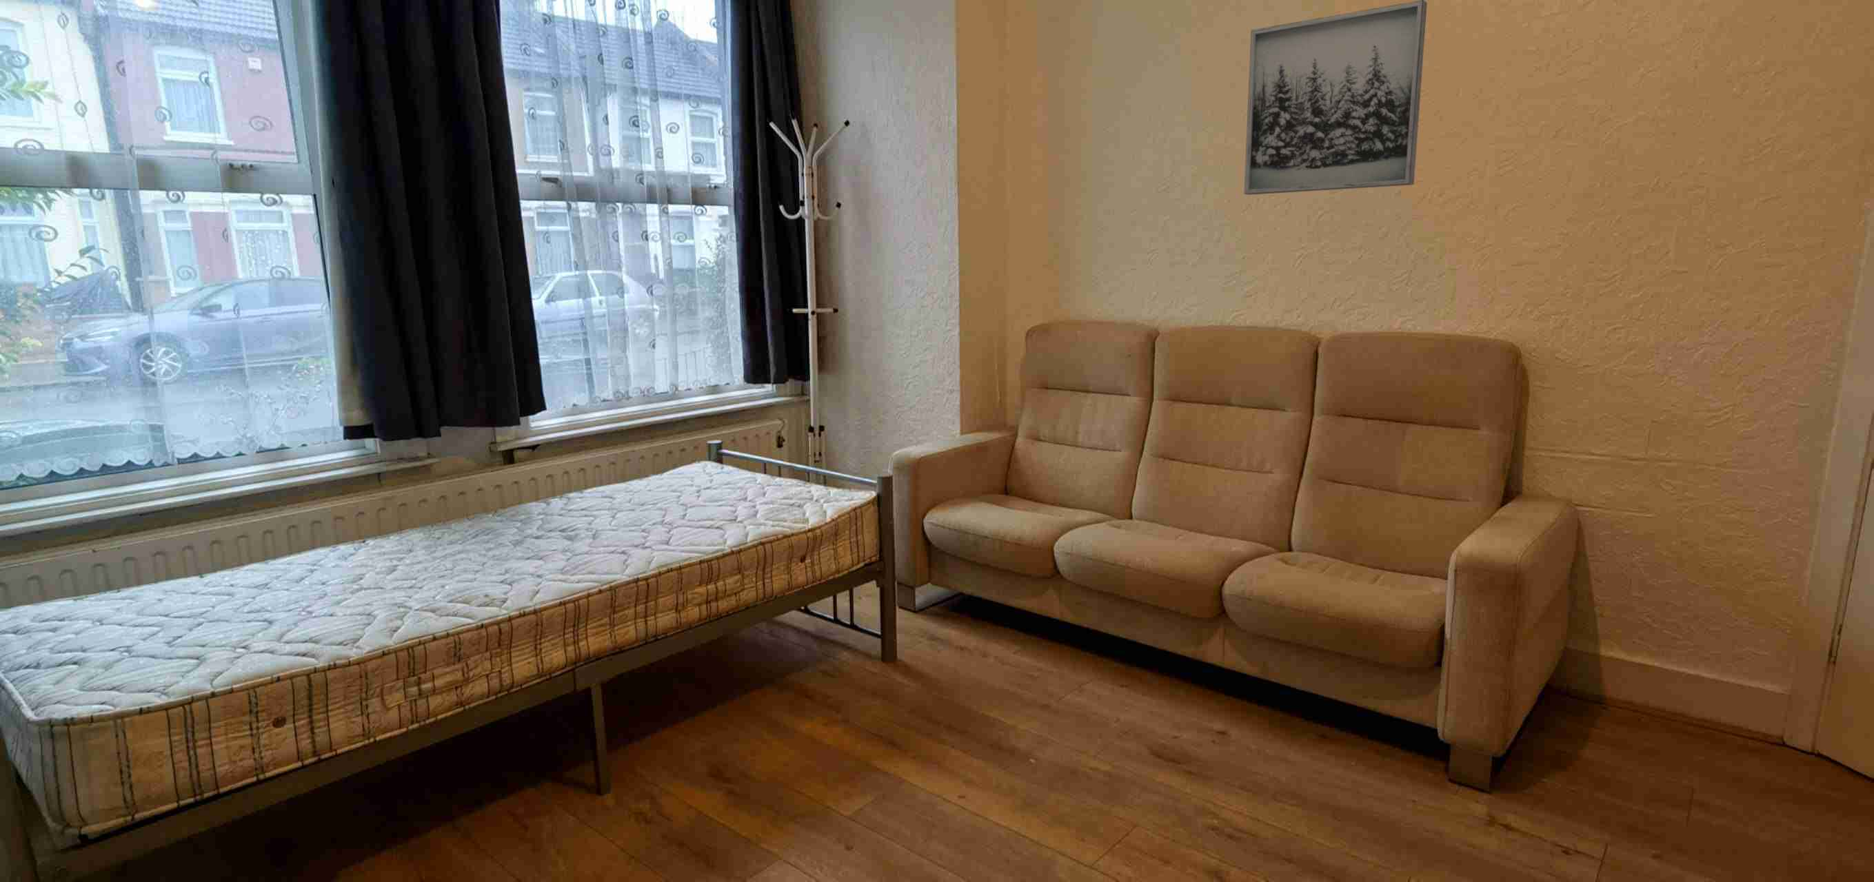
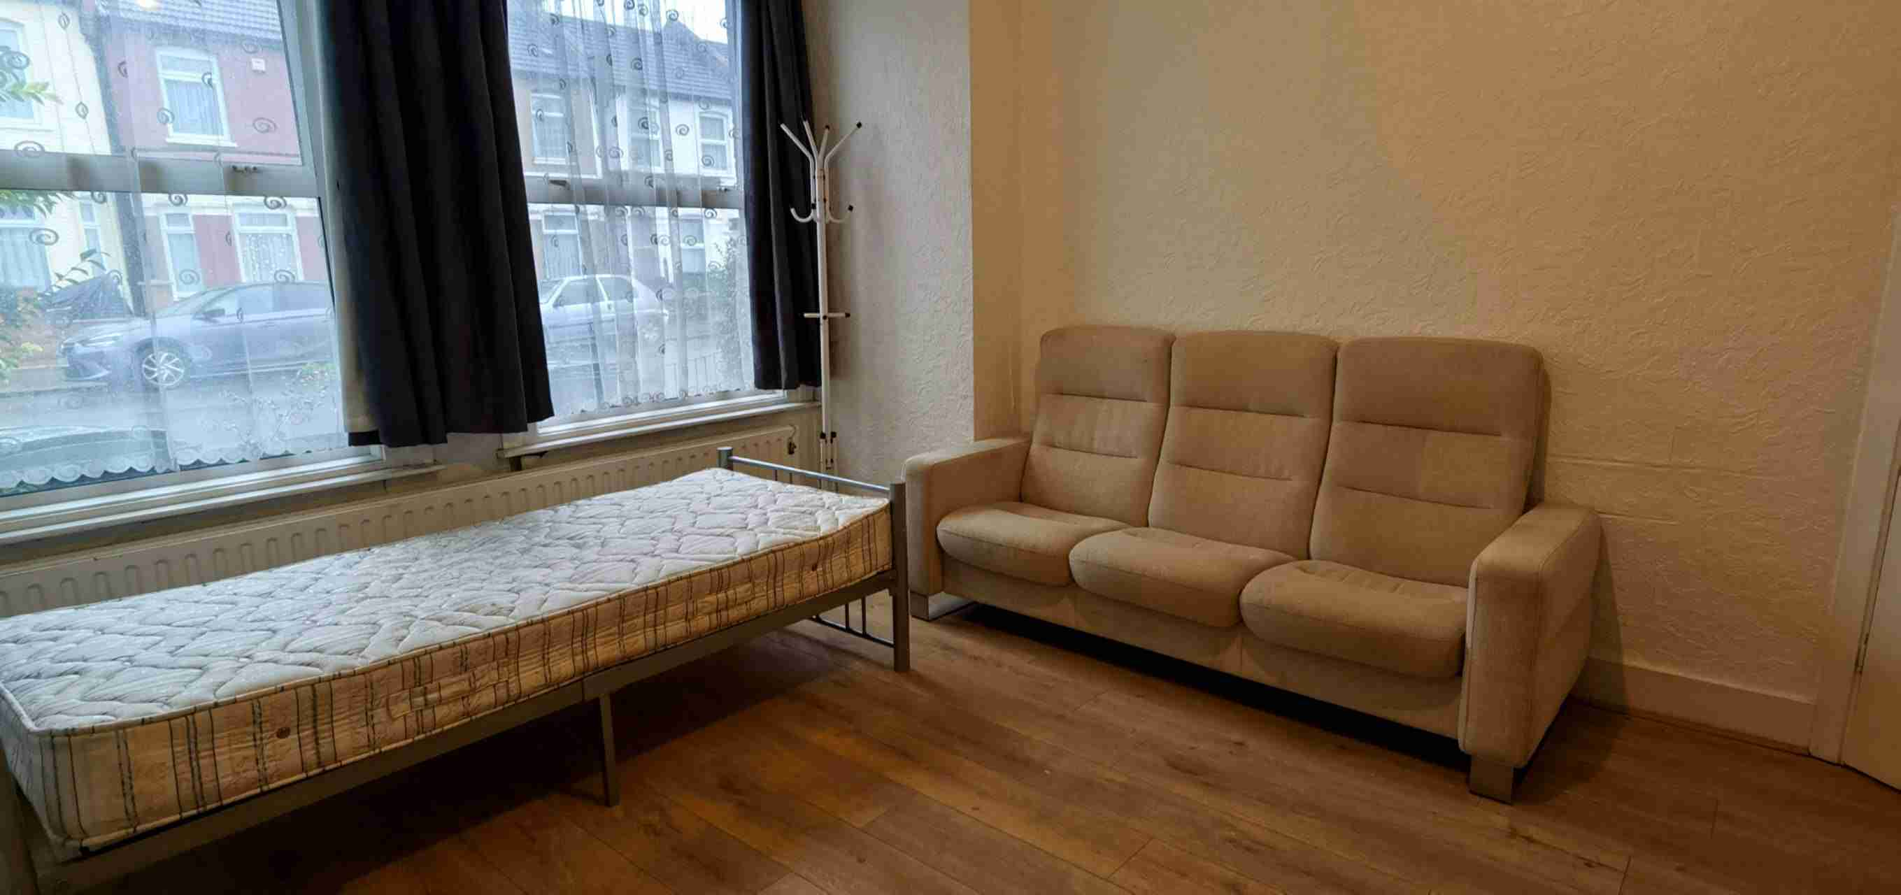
- wall art [1243,0,1428,196]
